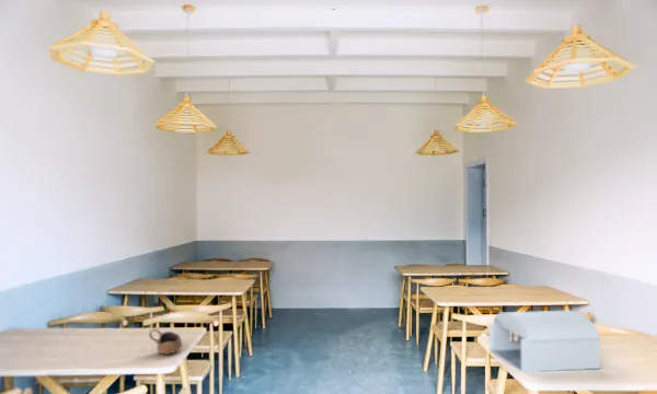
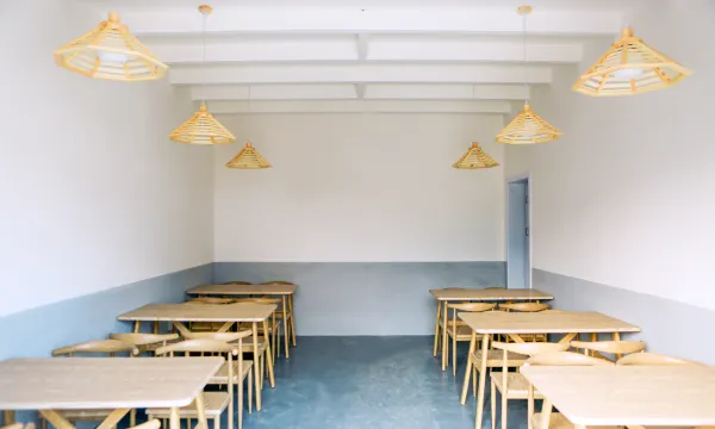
- cup [148,327,183,356]
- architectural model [488,310,601,373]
